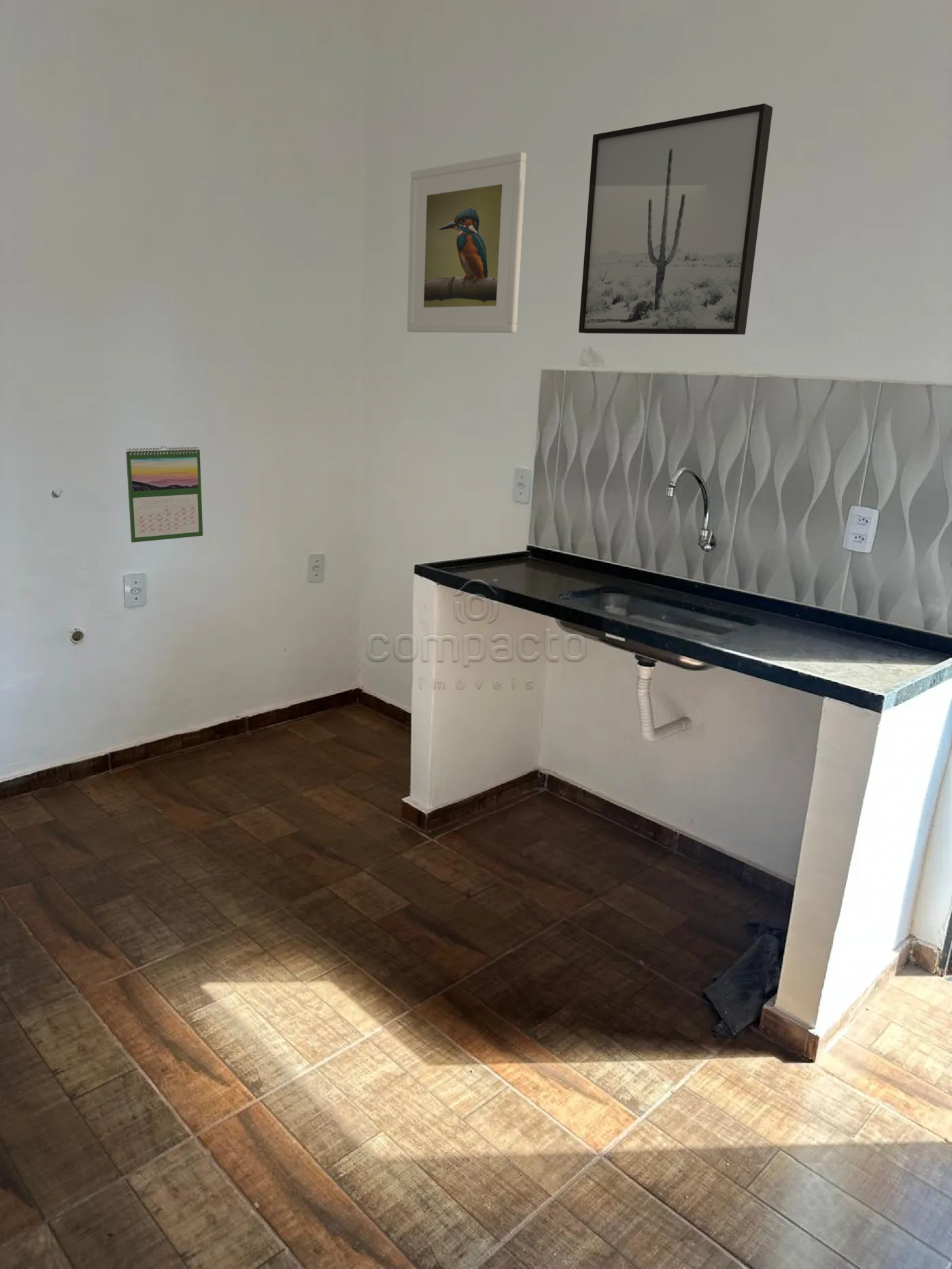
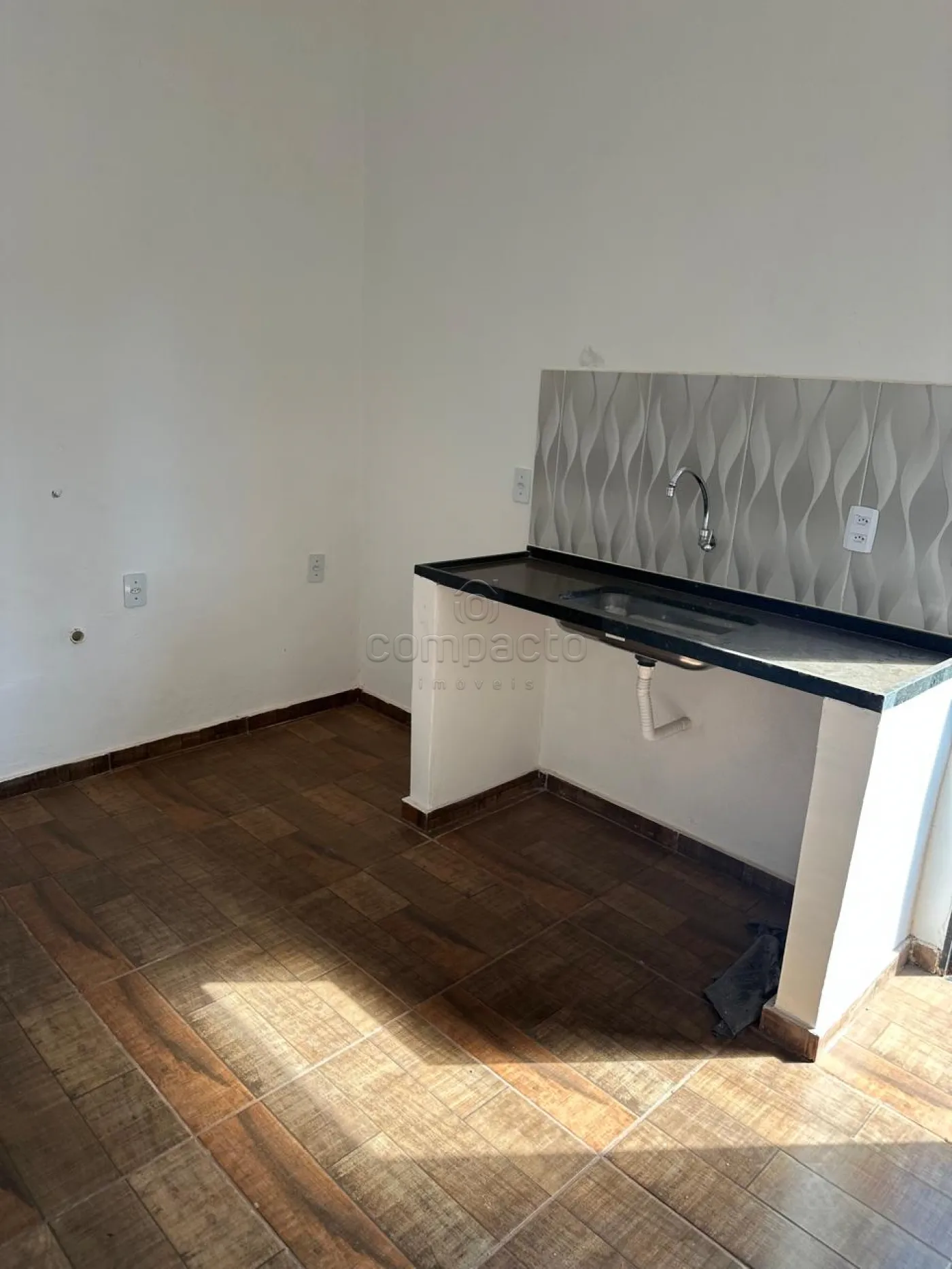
- calendar [125,445,203,543]
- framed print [407,151,527,333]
- wall art [578,103,774,335]
